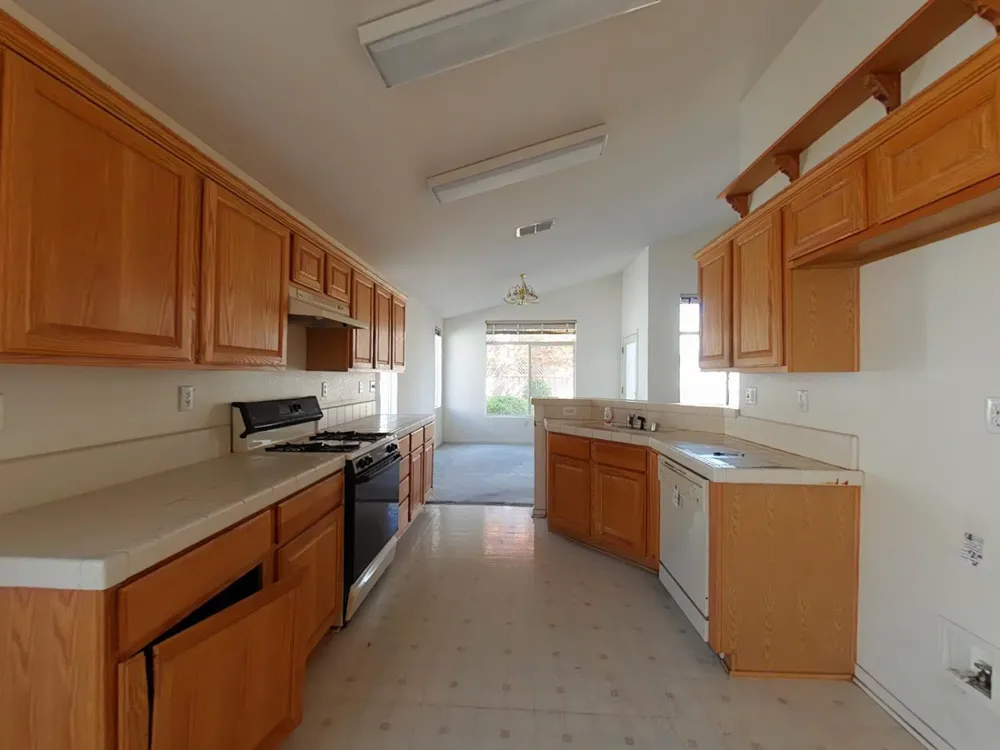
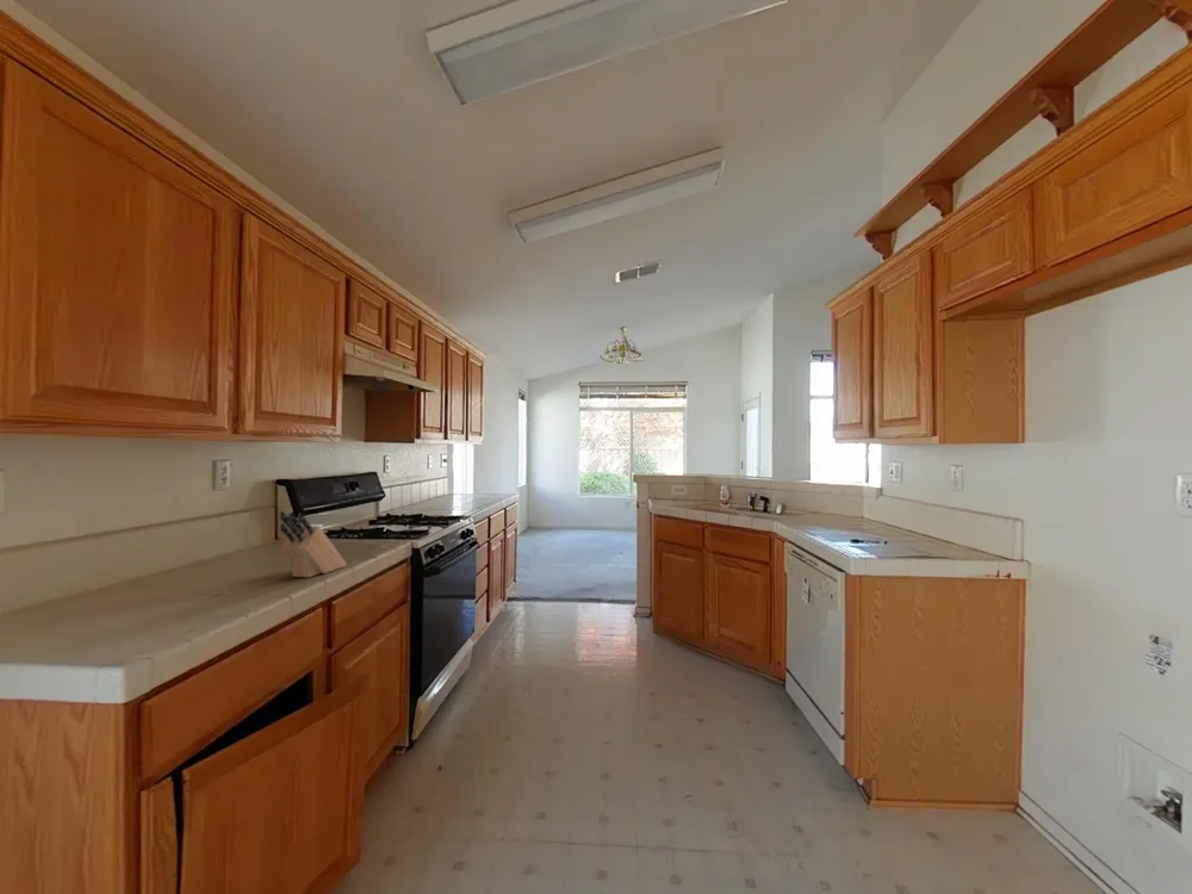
+ knife block [279,510,348,578]
